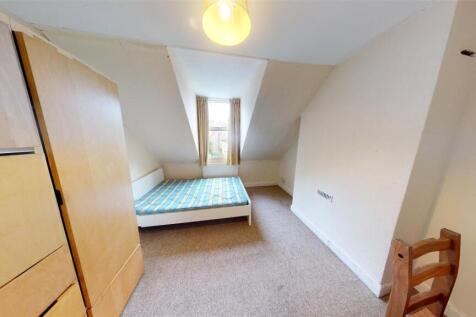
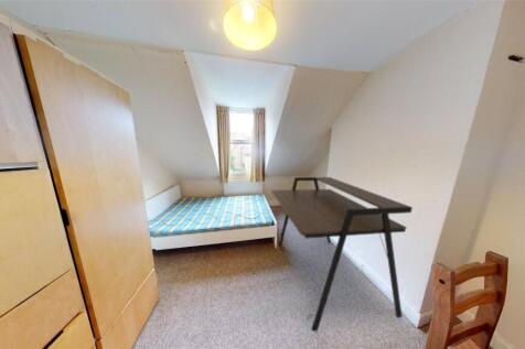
+ desk [270,176,414,332]
